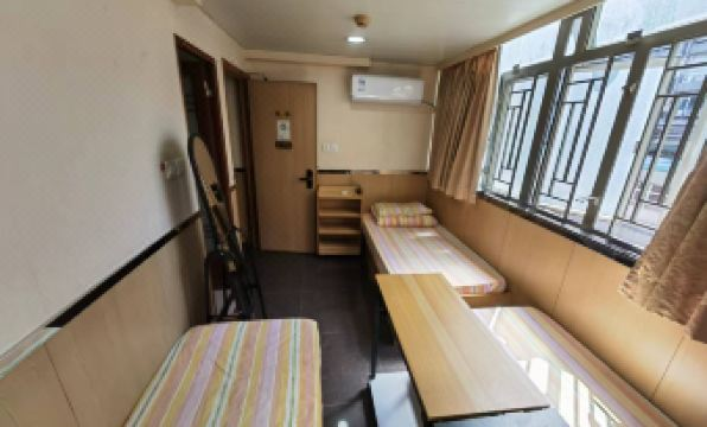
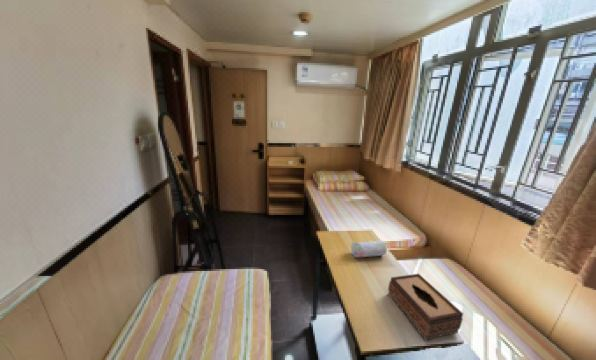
+ tissue box [387,273,464,341]
+ pencil case [350,239,388,259]
